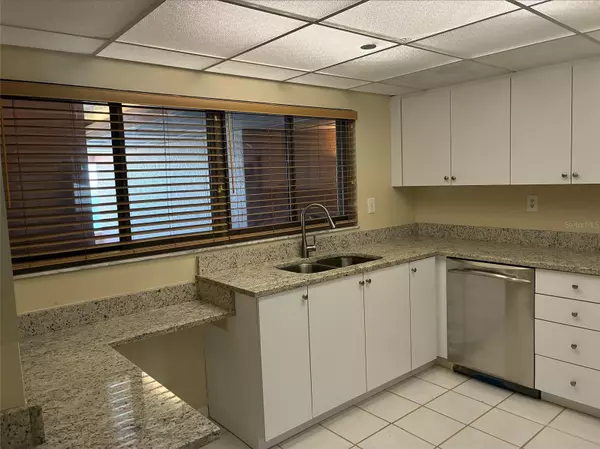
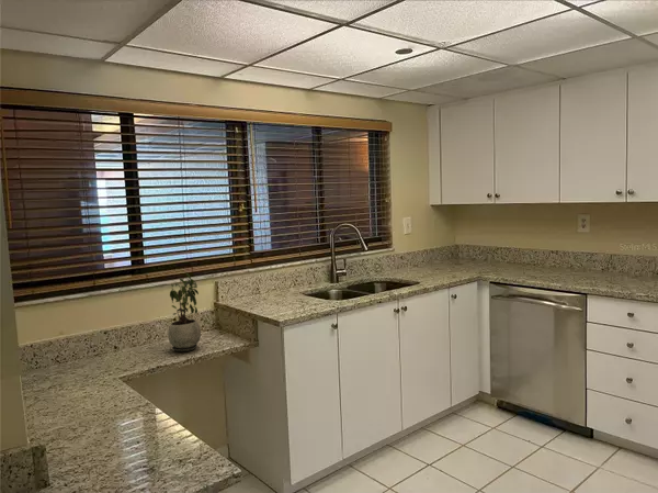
+ potted plant [167,272,202,352]
